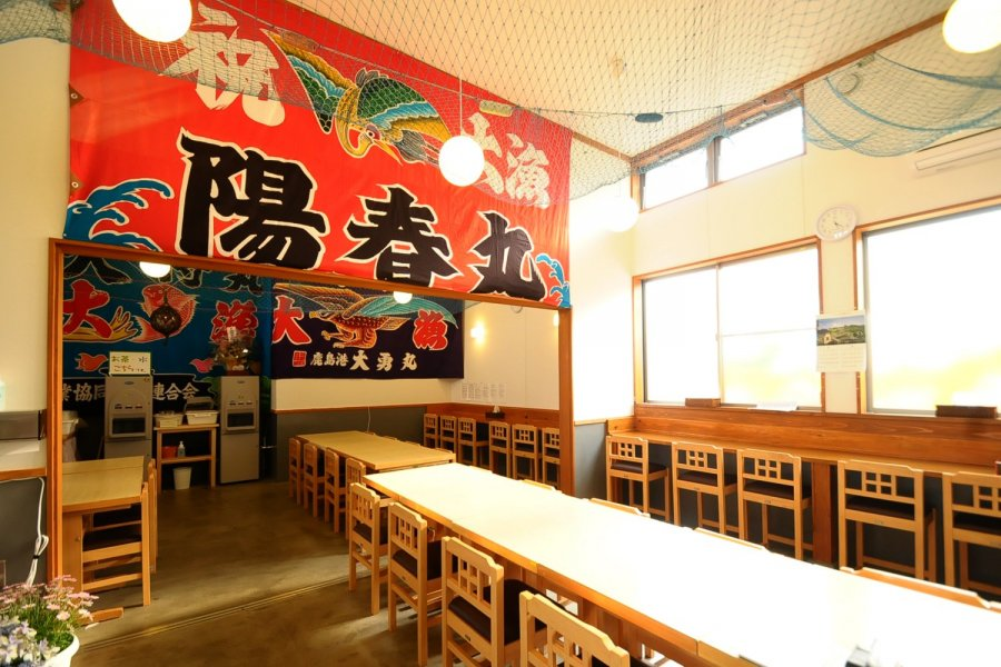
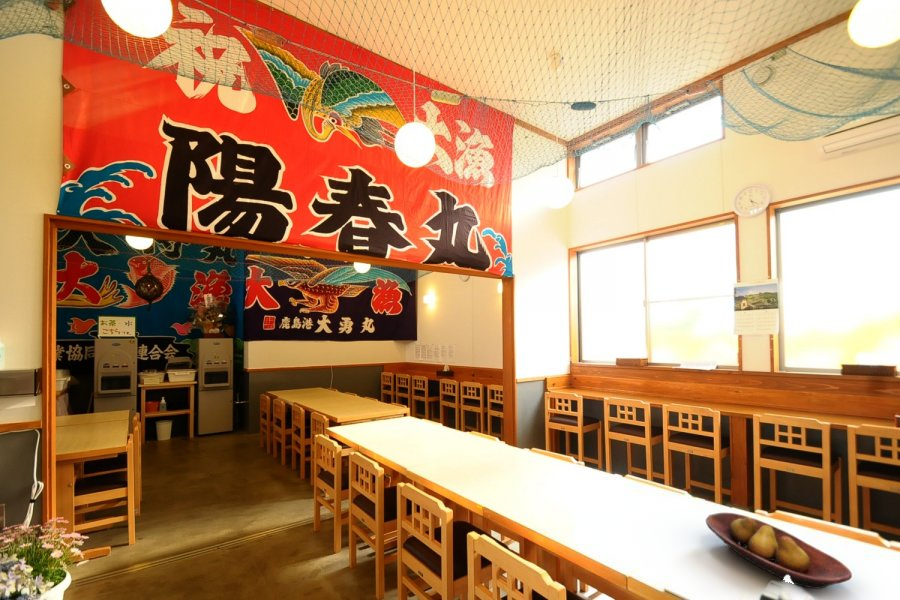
+ fruit bowl [705,512,853,590]
